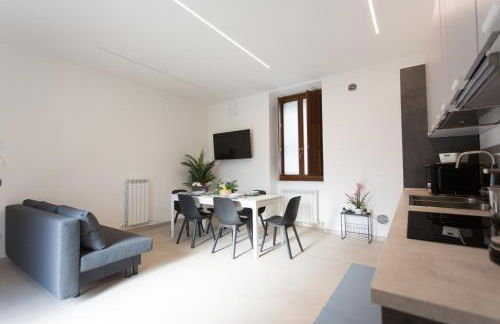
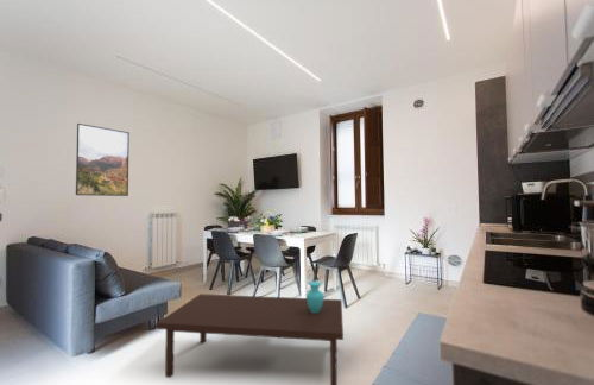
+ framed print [75,122,131,197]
+ coffee table [156,280,345,385]
